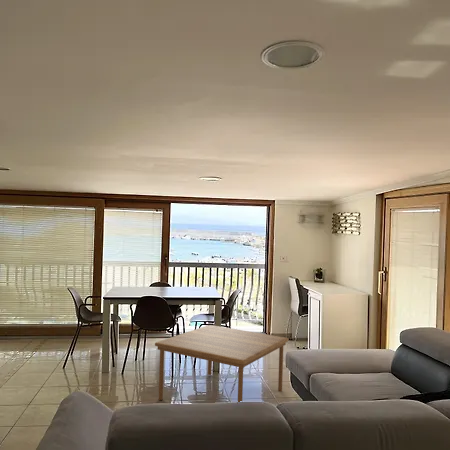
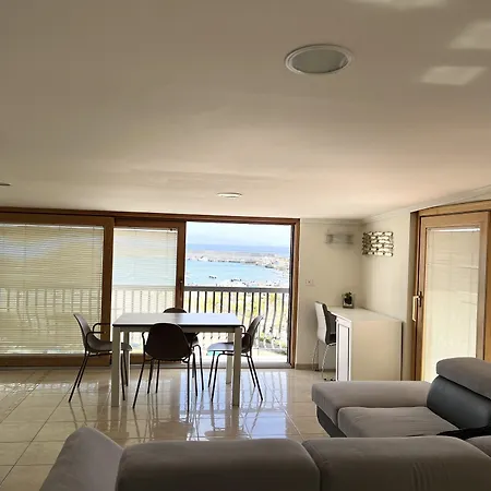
- coffee table [154,324,289,403]
